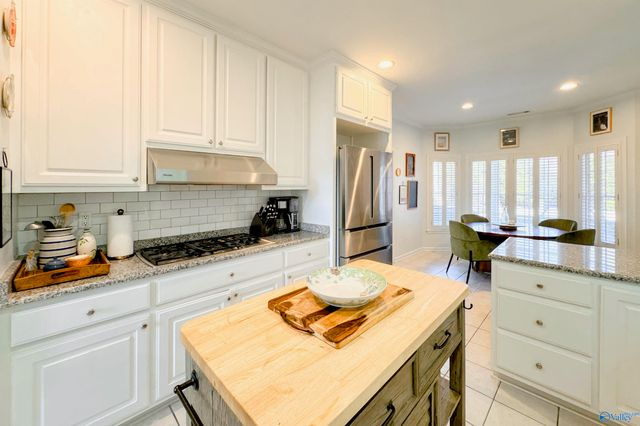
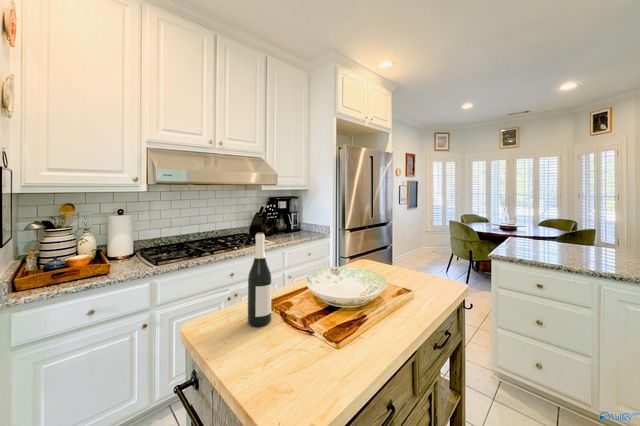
+ wine bottle [247,232,272,327]
